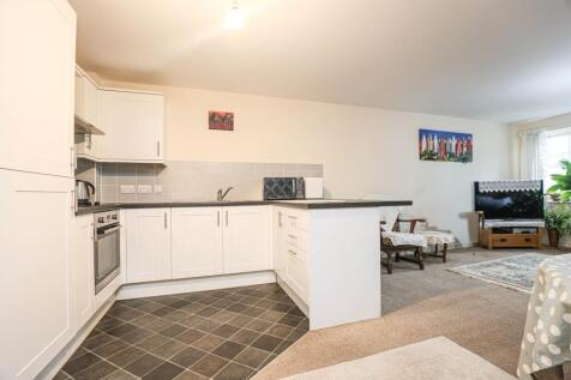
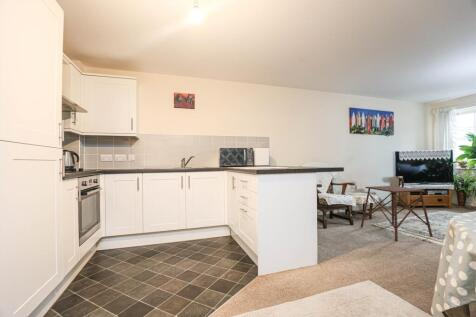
+ side table [360,185,434,242]
